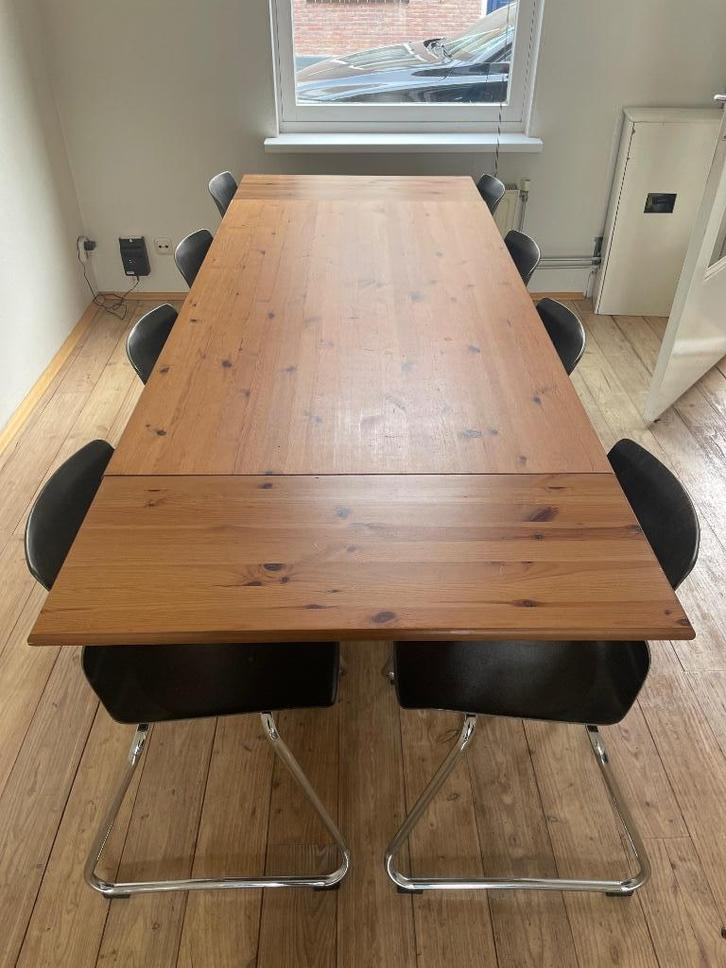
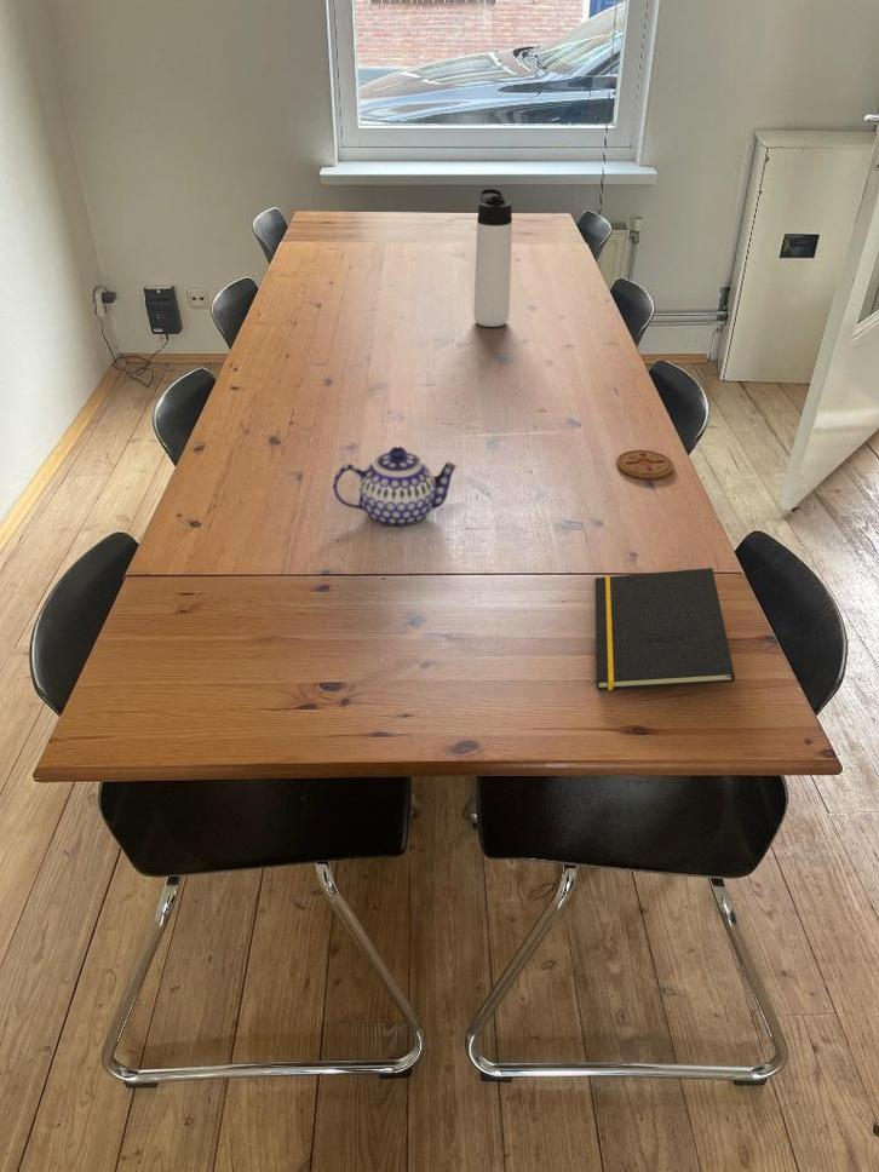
+ coaster [615,449,674,481]
+ thermos bottle [472,188,513,328]
+ teapot [332,446,459,528]
+ notepad [594,567,736,691]
